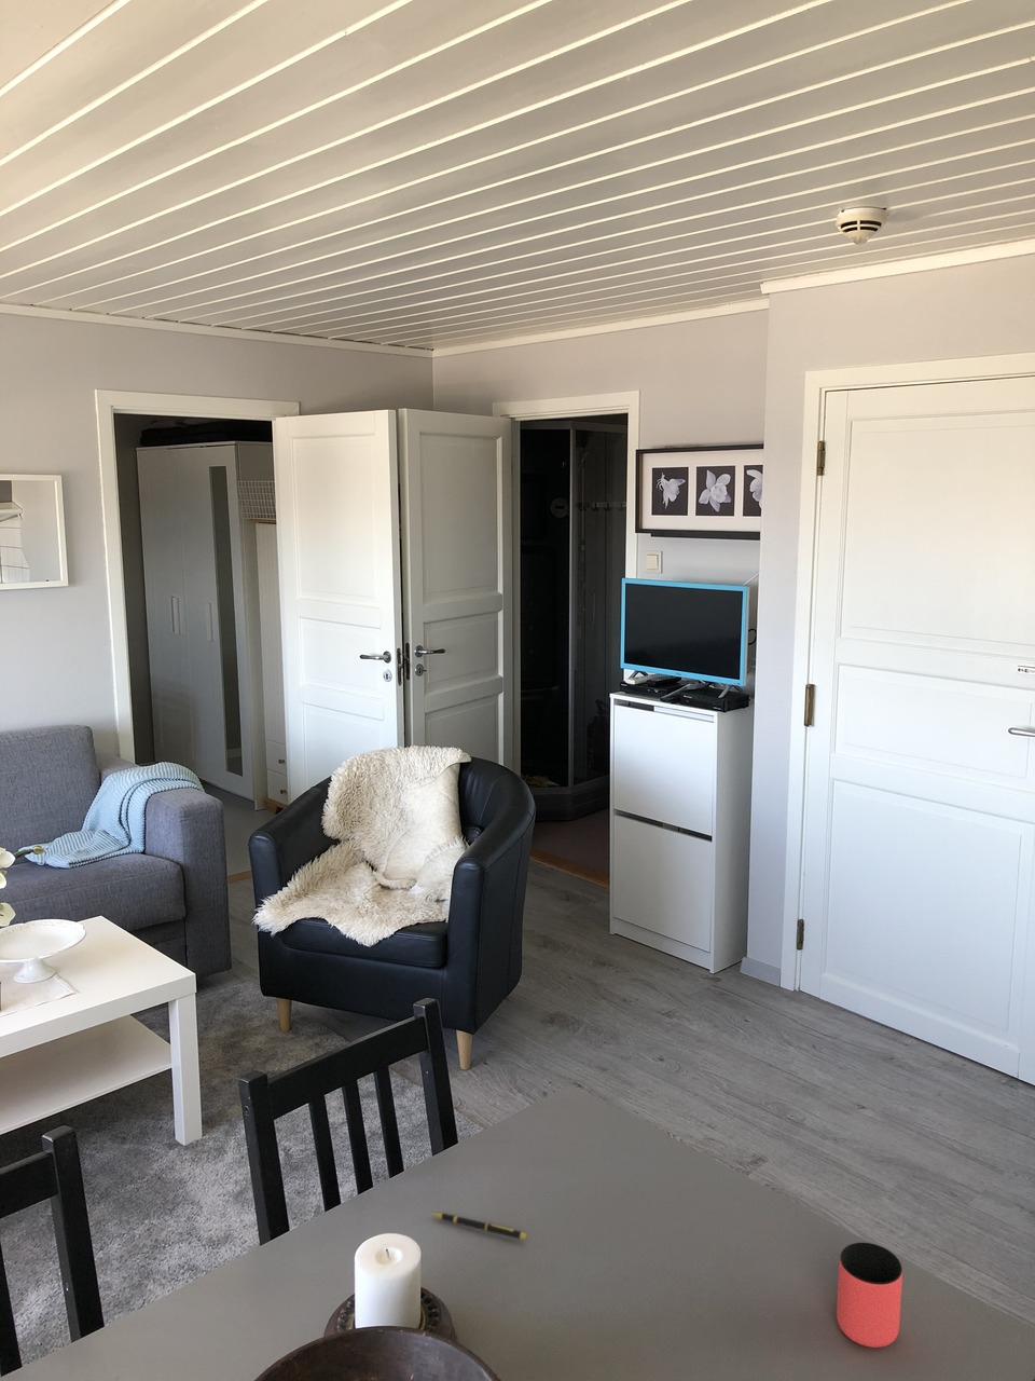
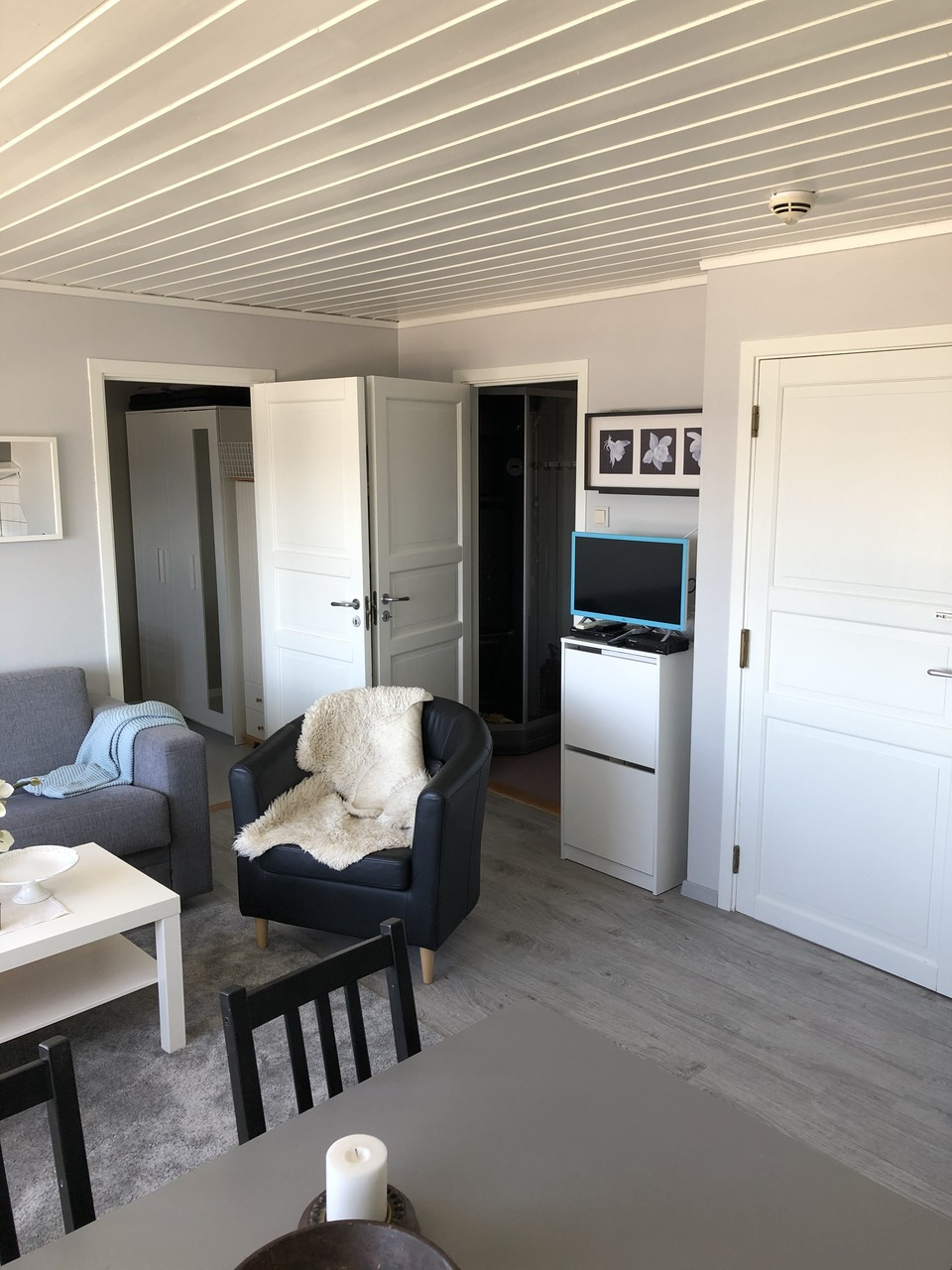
- cup [836,1242,903,1348]
- pen [432,1211,527,1241]
